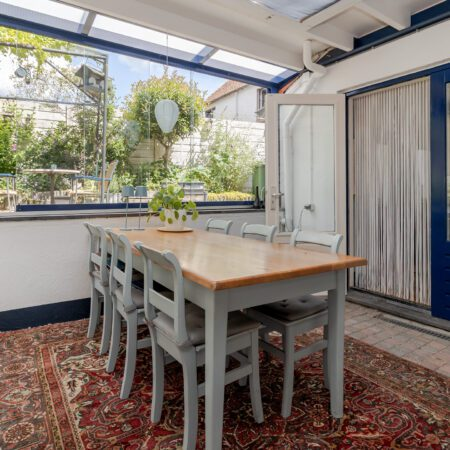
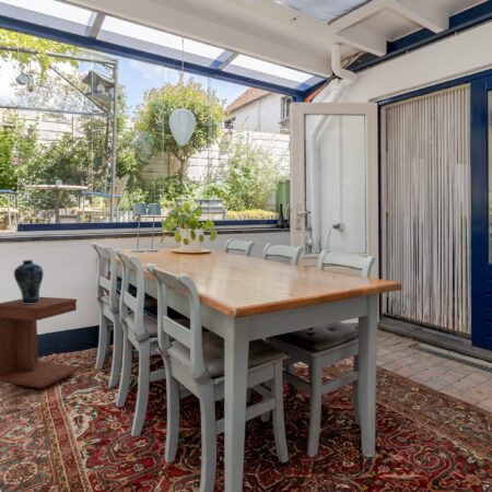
+ vase [13,259,45,304]
+ side table [0,296,80,389]
